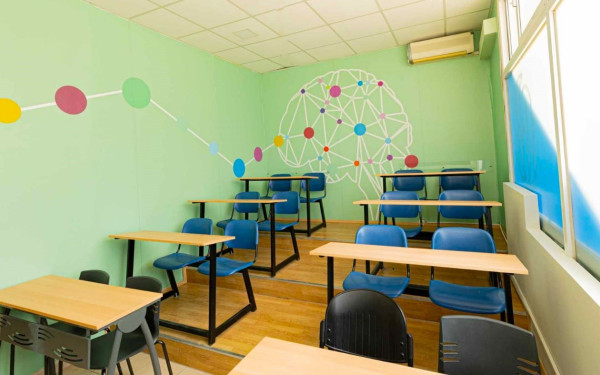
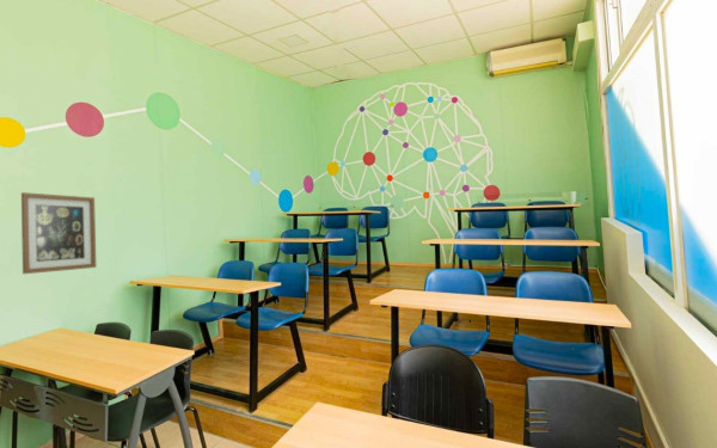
+ wall art [20,191,98,275]
